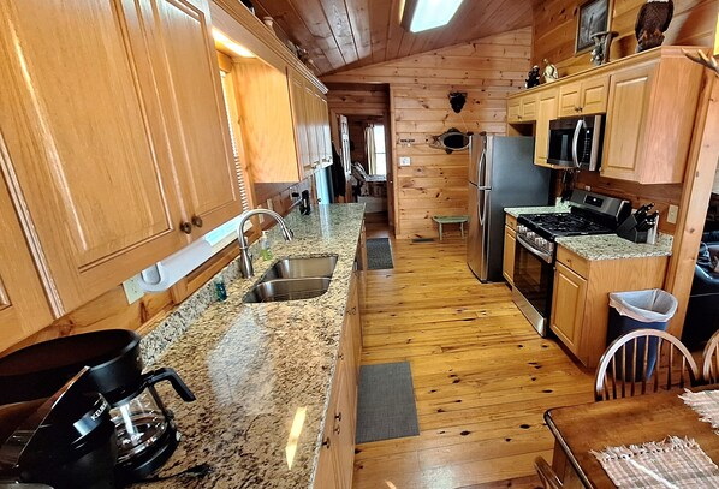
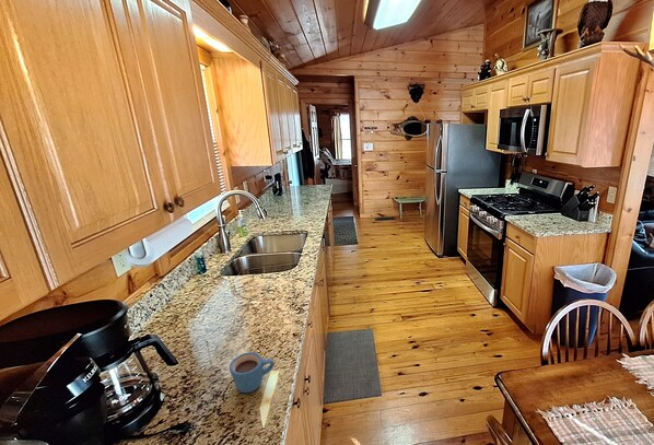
+ mug [229,351,275,394]
